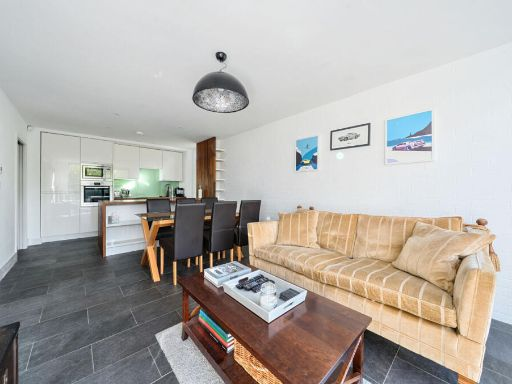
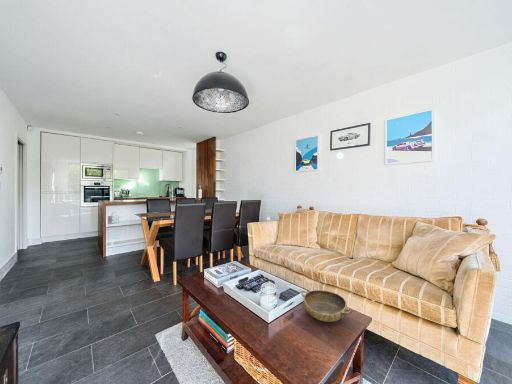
+ bowl [300,289,353,323]
